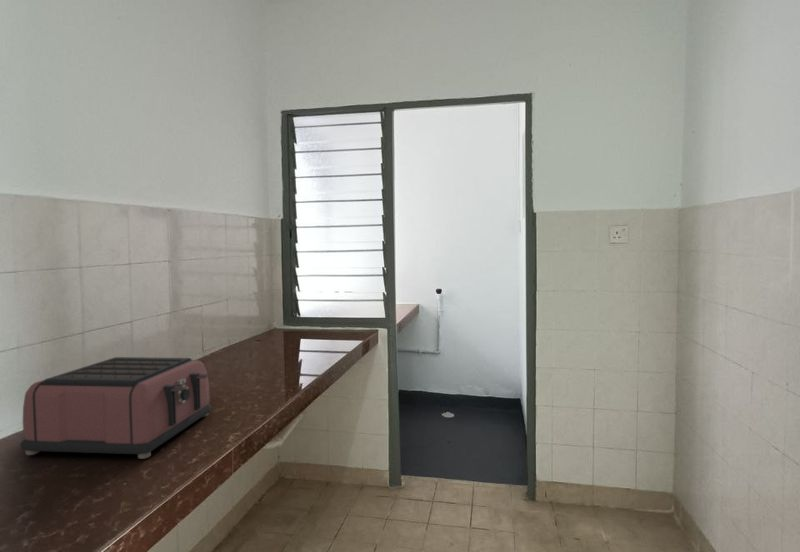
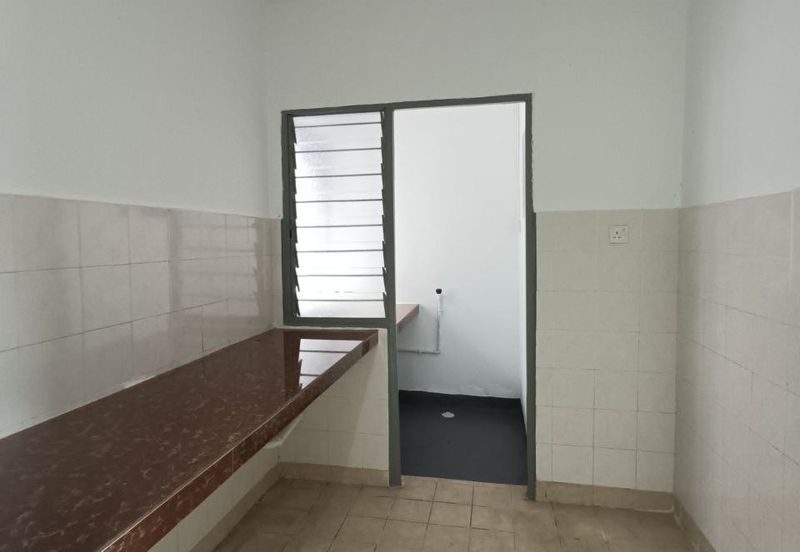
- toaster [19,356,212,460]
